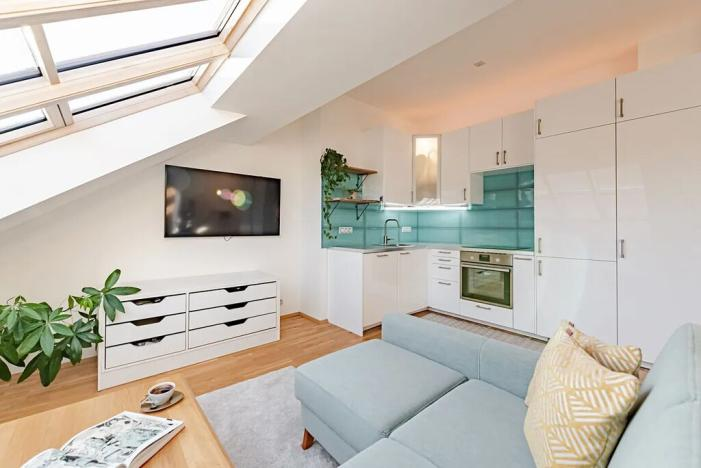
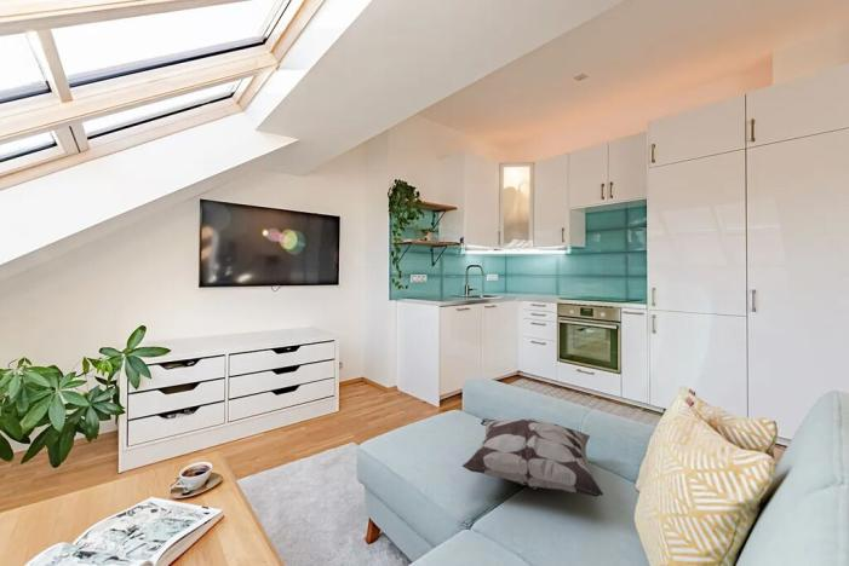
+ decorative pillow [461,417,604,497]
